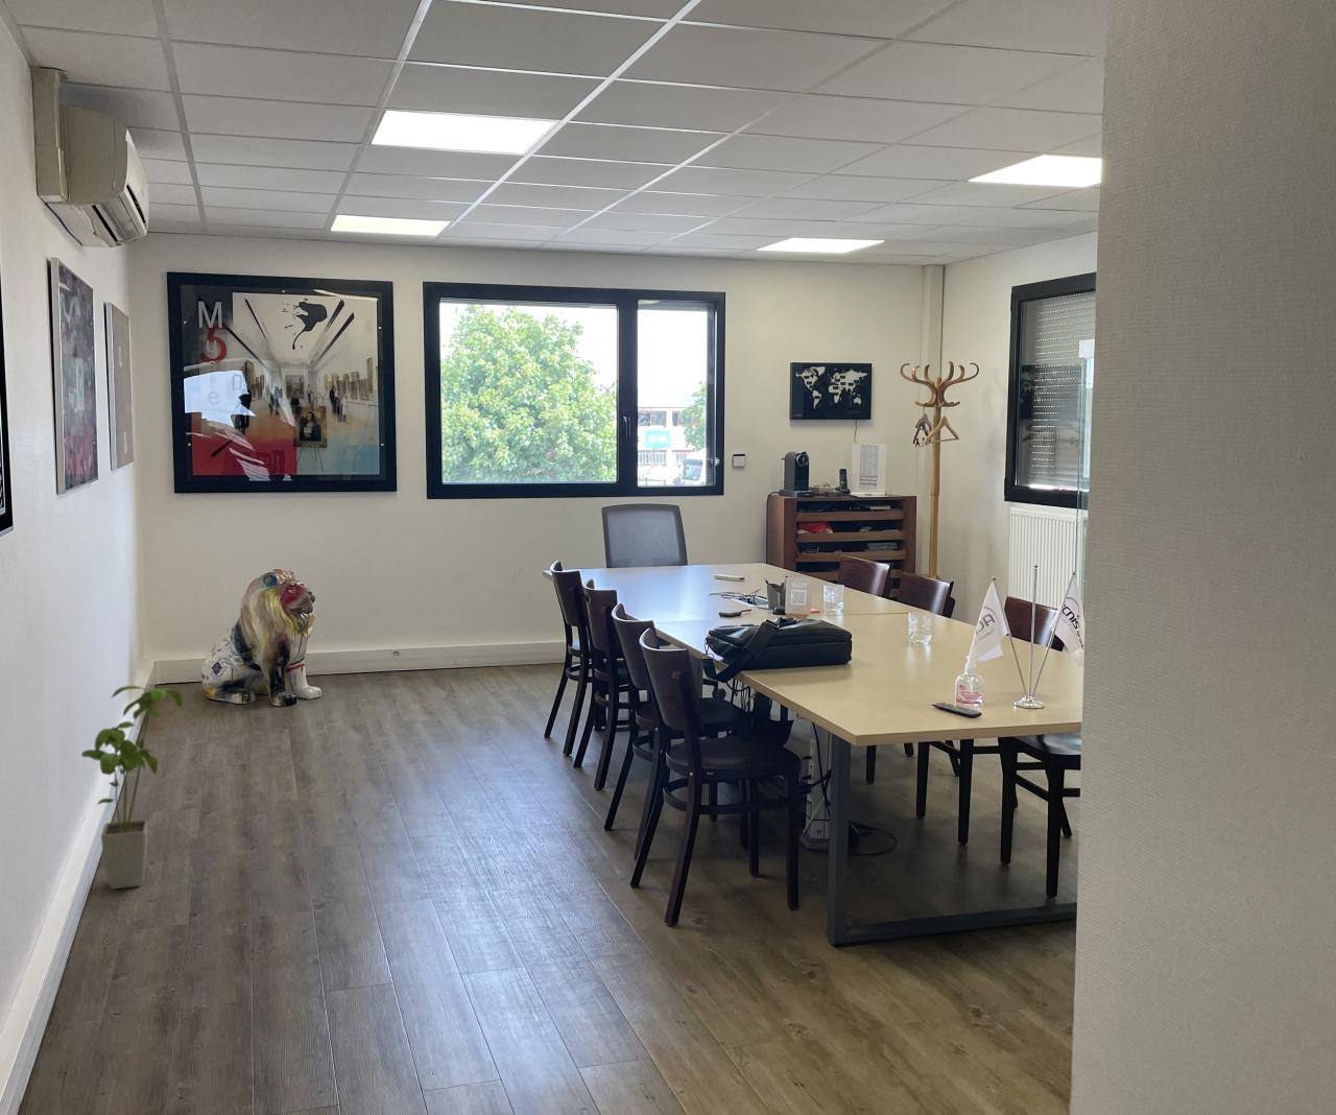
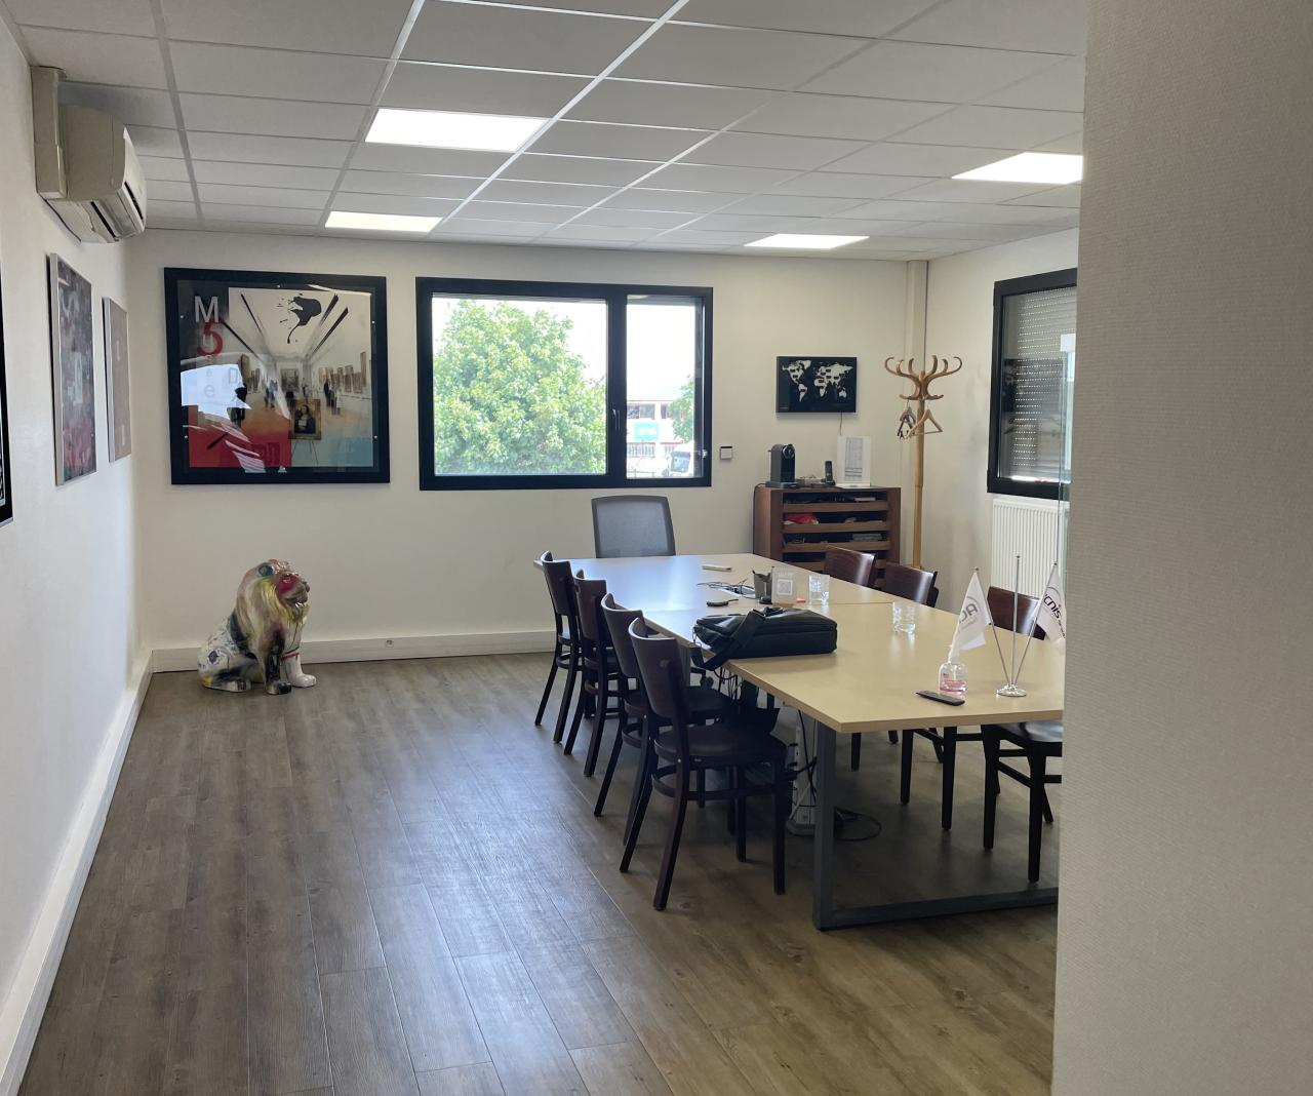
- house plant [80,685,184,891]
